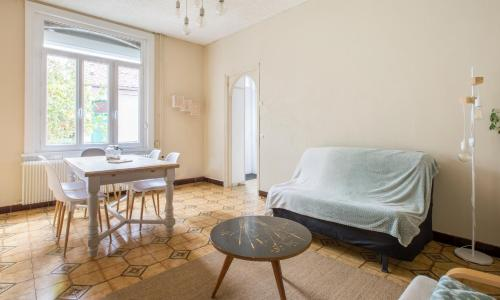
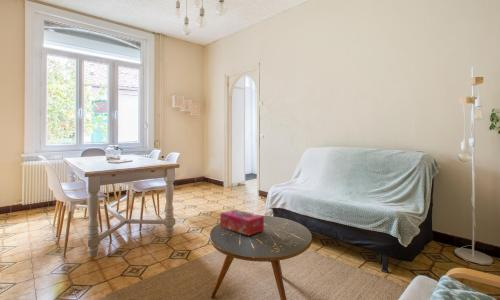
+ tissue box [219,209,265,237]
